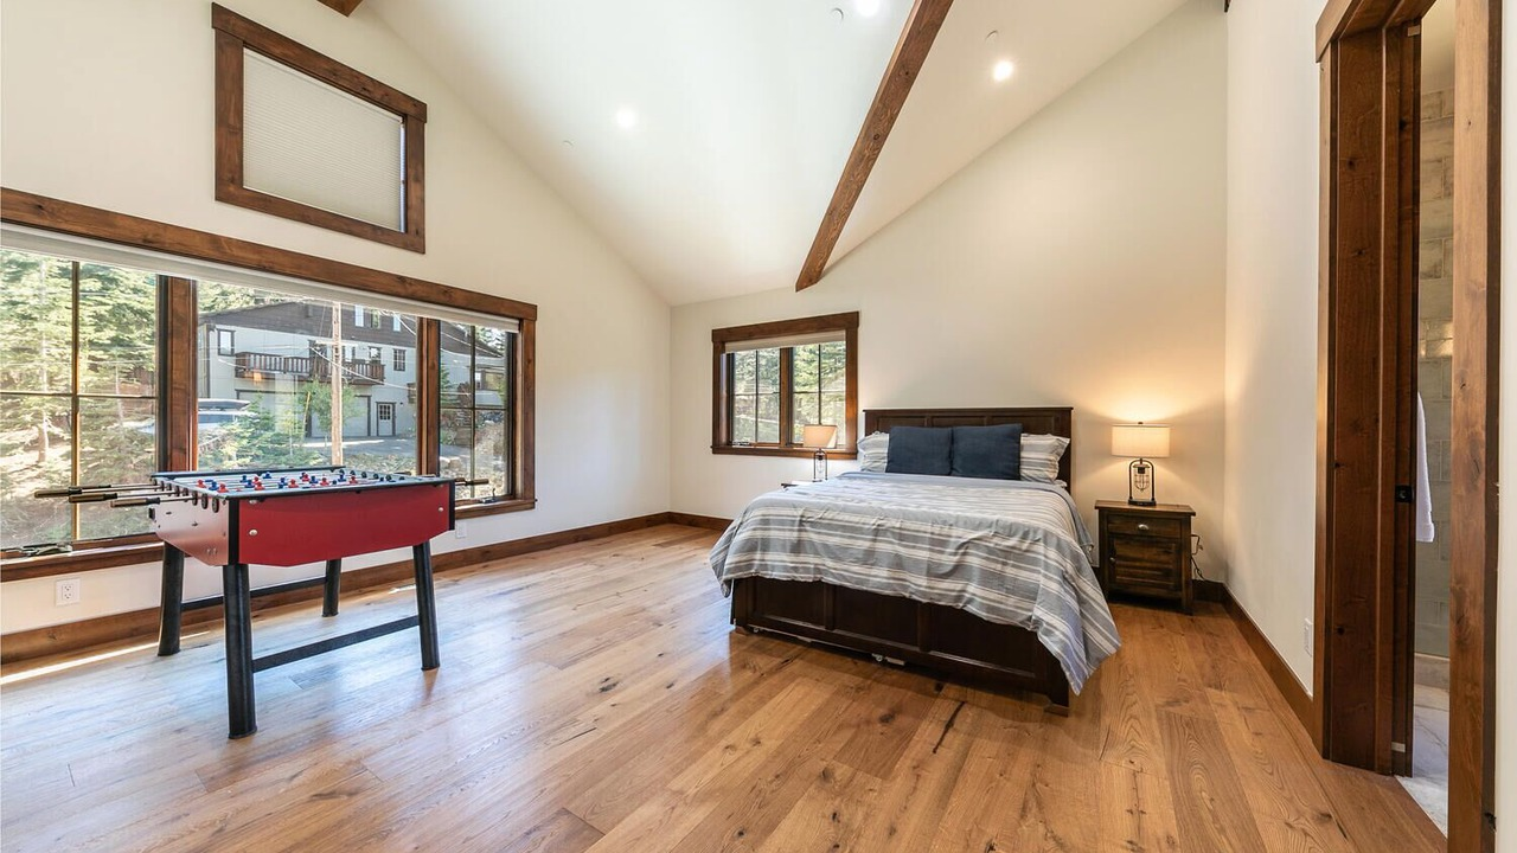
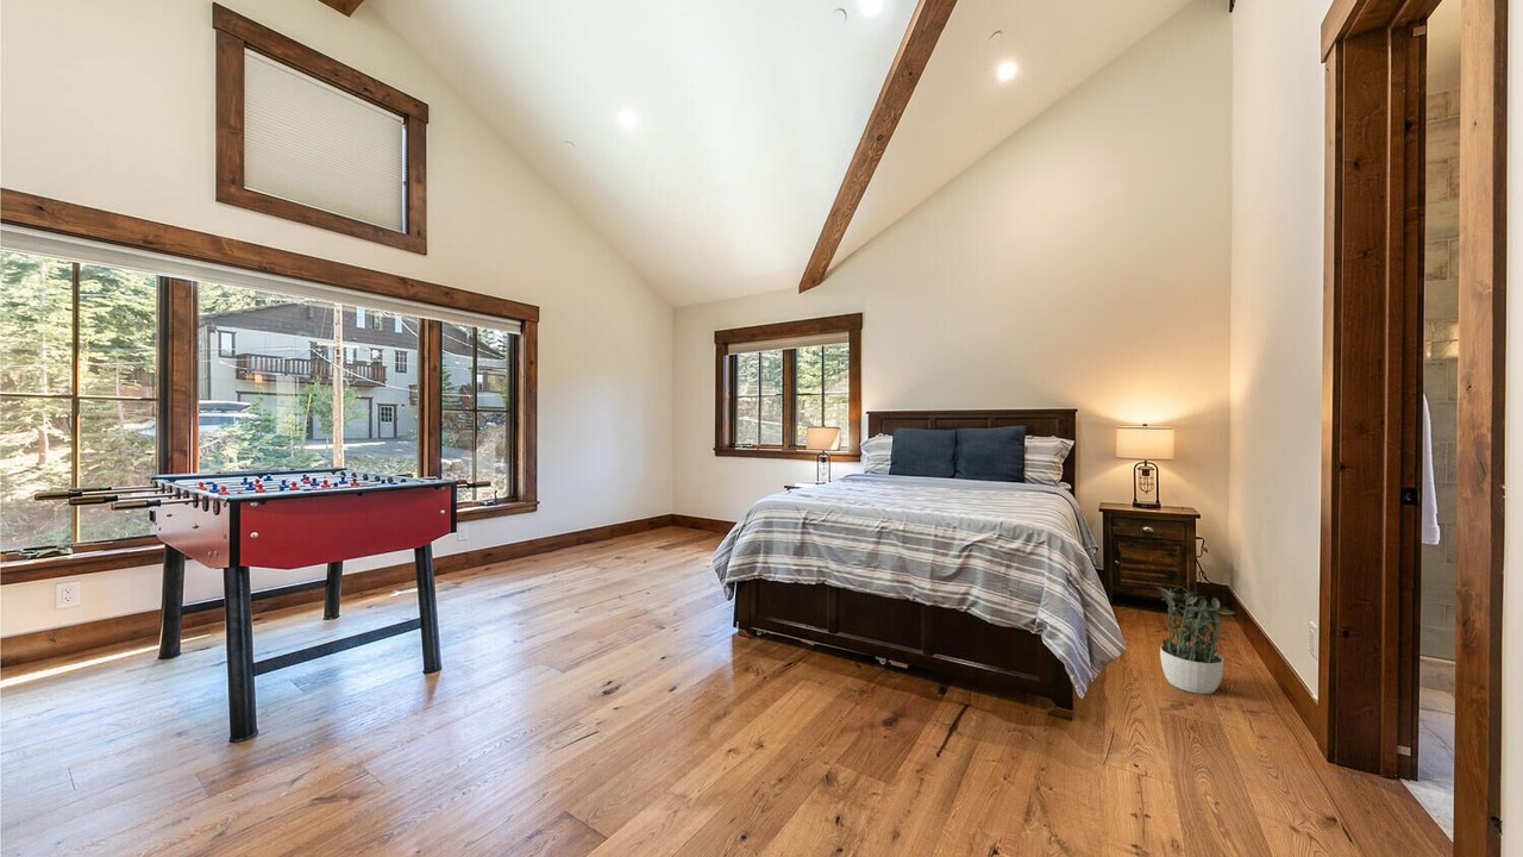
+ potted plant [1155,583,1236,695]
